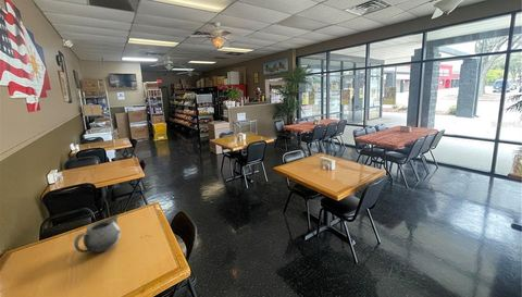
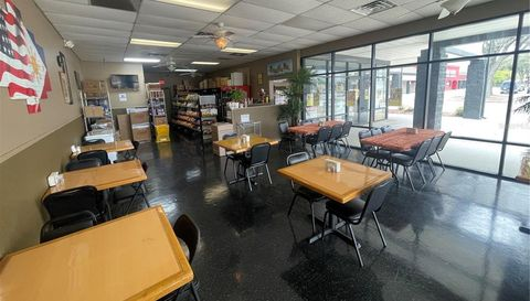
- teapot [73,214,122,253]
